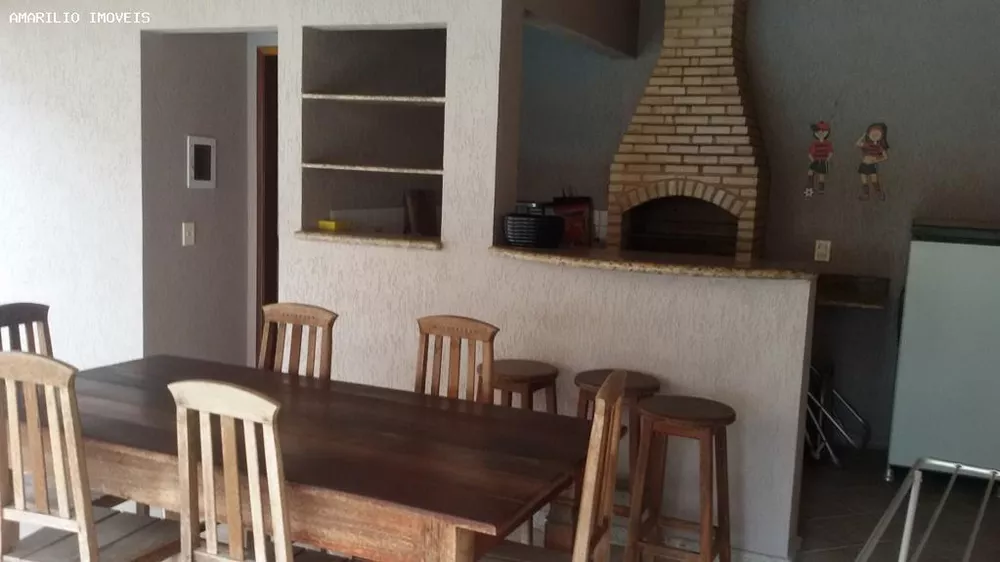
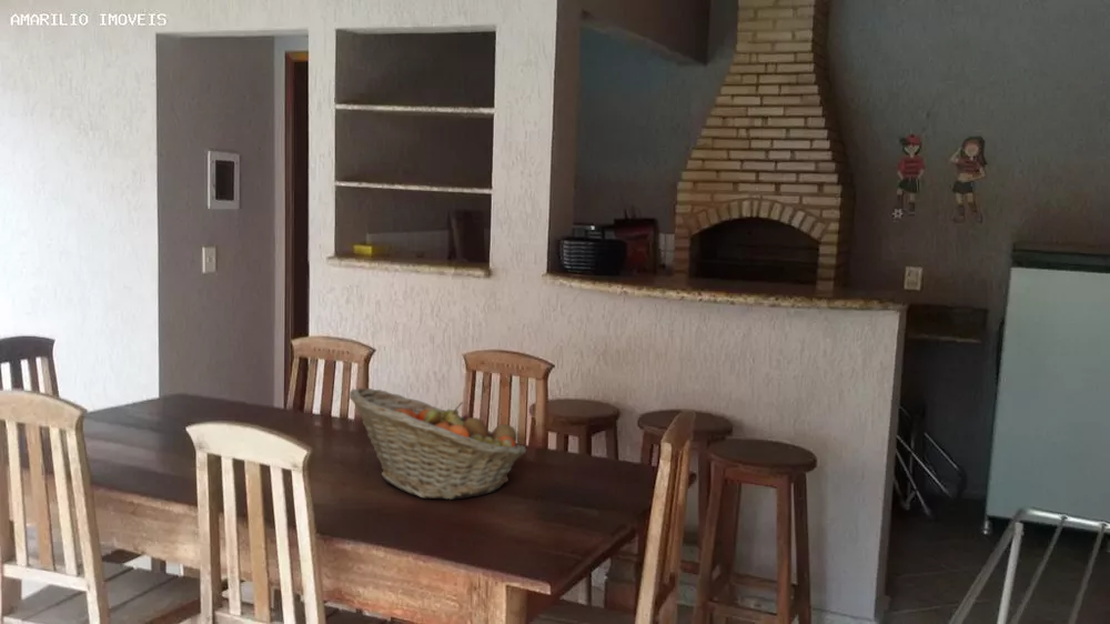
+ fruit basket [347,386,527,501]
